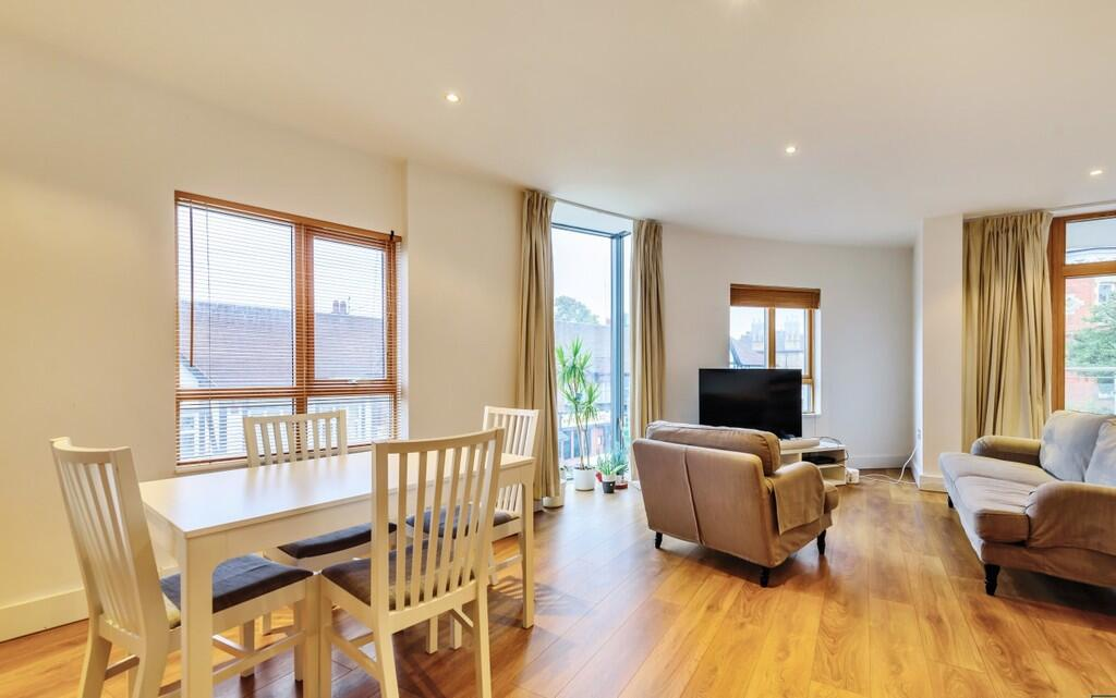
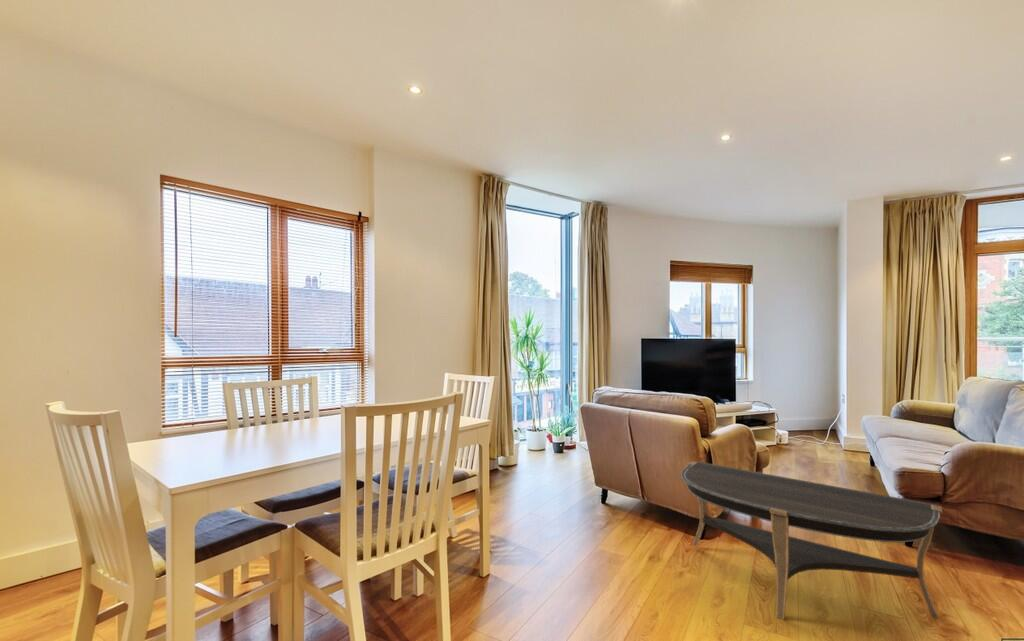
+ coffee table [680,460,943,621]
